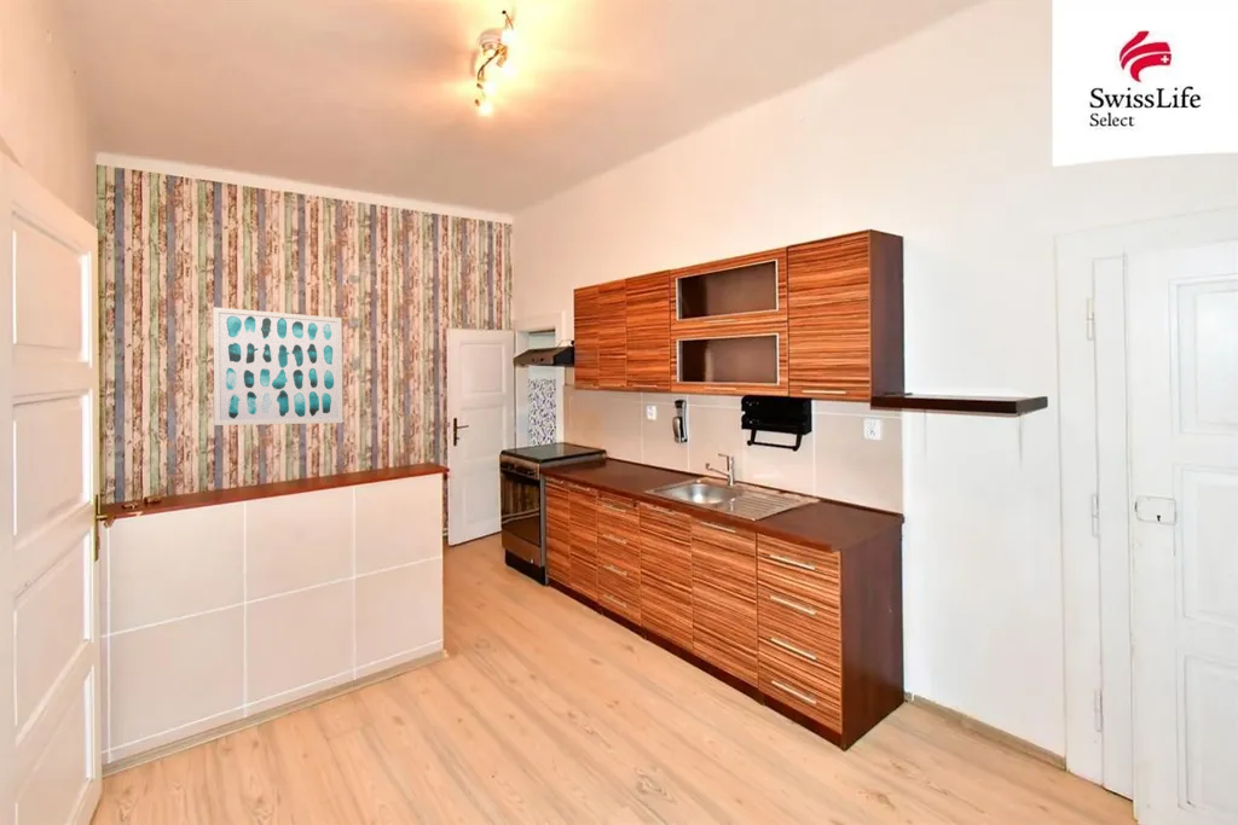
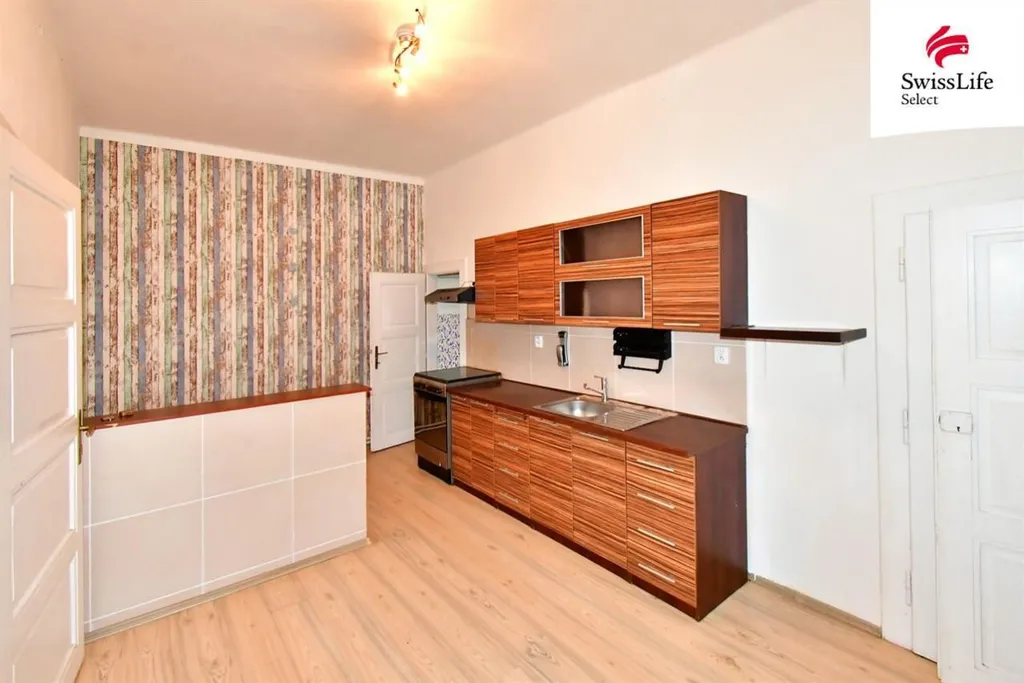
- wall art [212,306,345,426]
